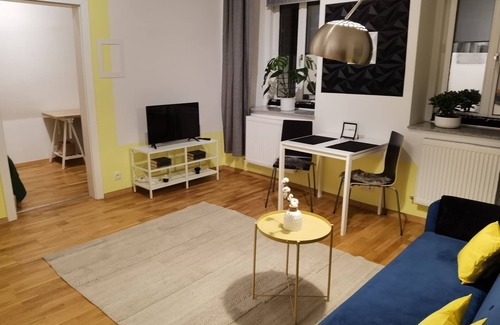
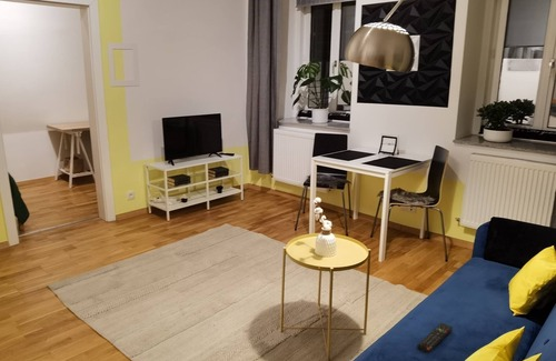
+ remote control [416,321,454,354]
